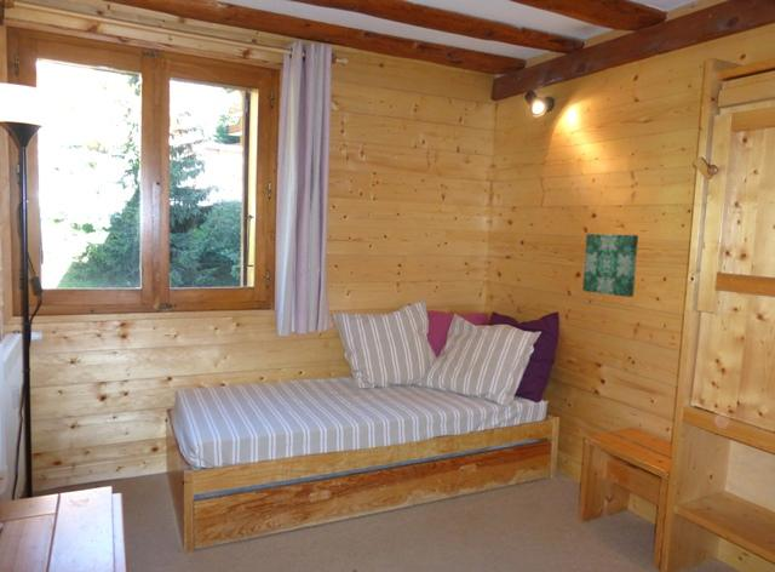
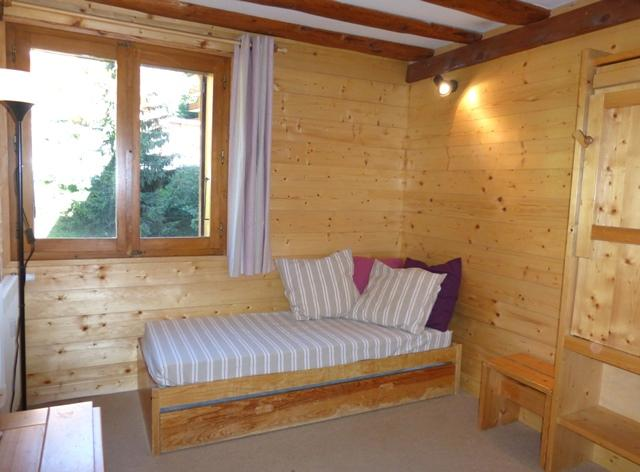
- wall art [581,233,639,298]
